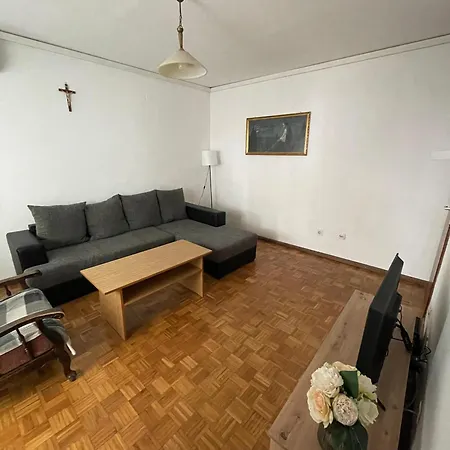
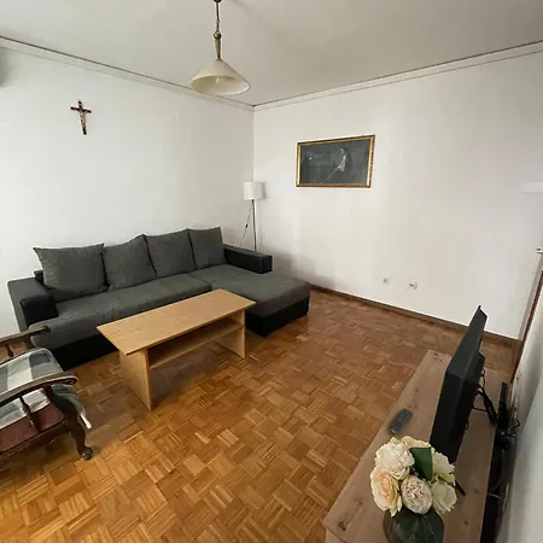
+ remote control [390,407,414,434]
